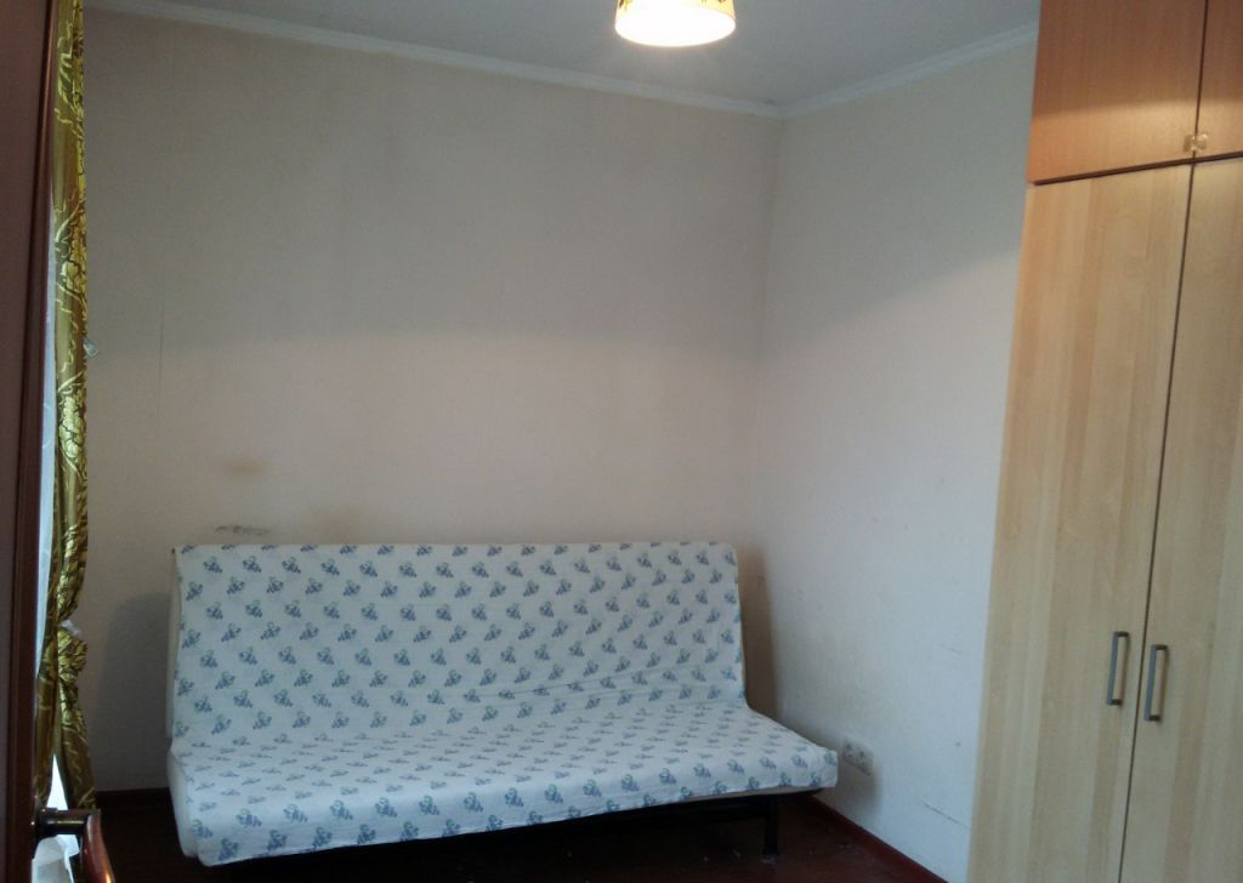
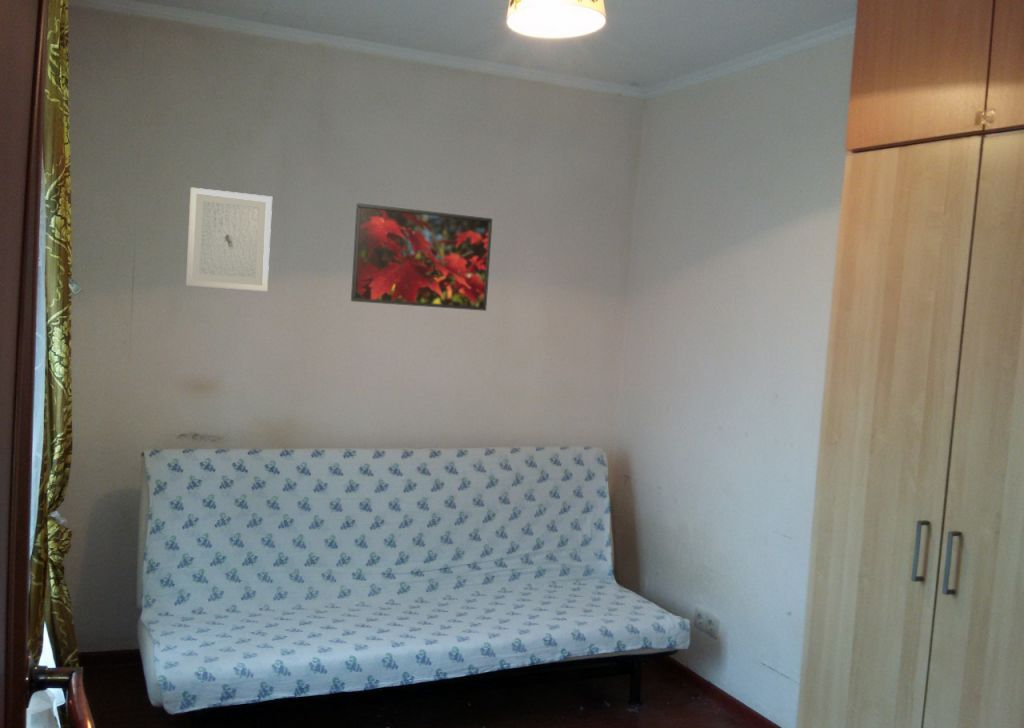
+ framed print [350,202,493,312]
+ wall art [185,187,273,292]
